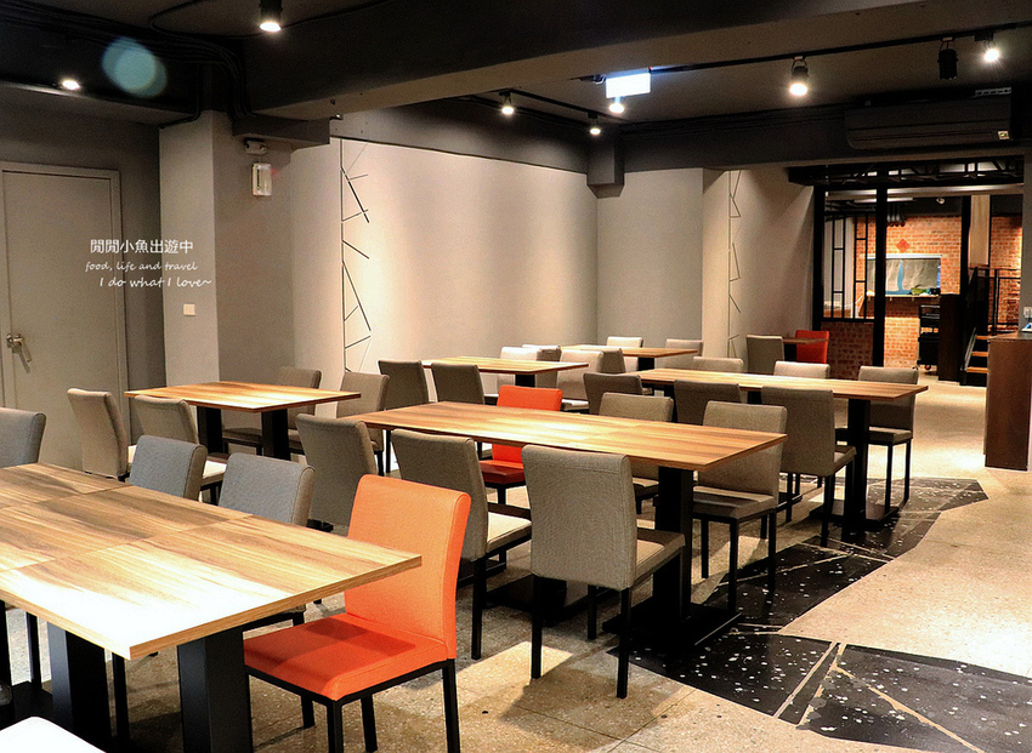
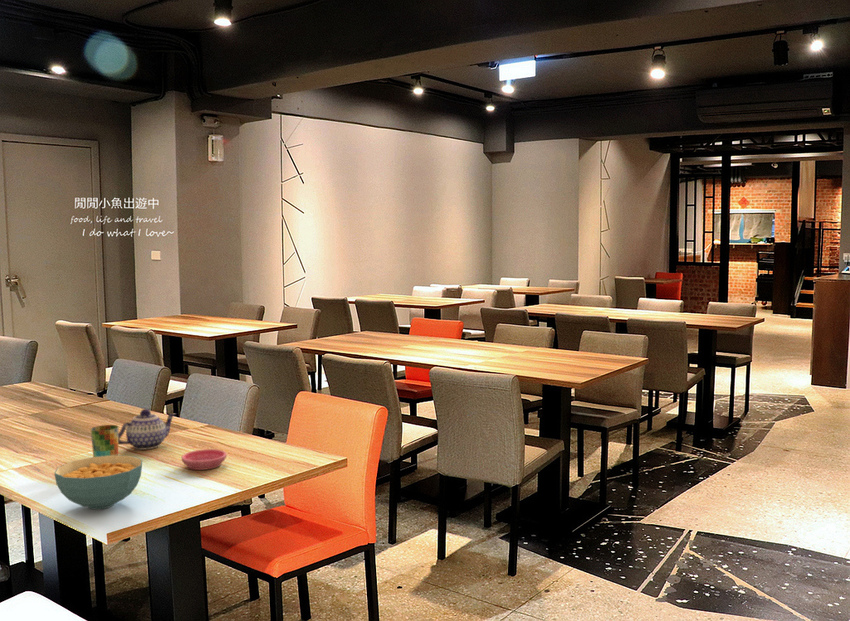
+ saucer [180,448,228,471]
+ cup [90,424,119,457]
+ teapot [118,408,176,451]
+ cereal bowl [53,455,144,510]
